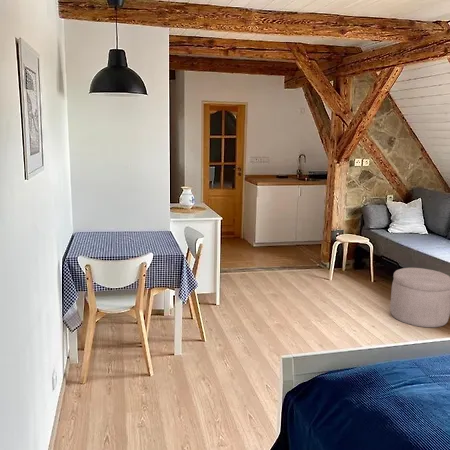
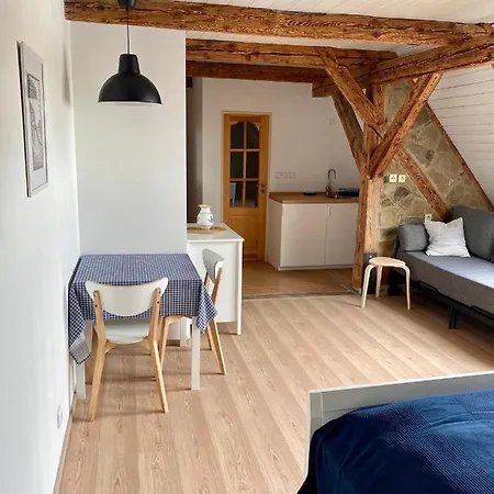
- ottoman [389,267,450,328]
